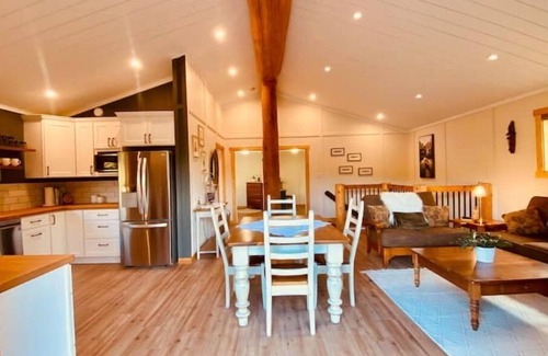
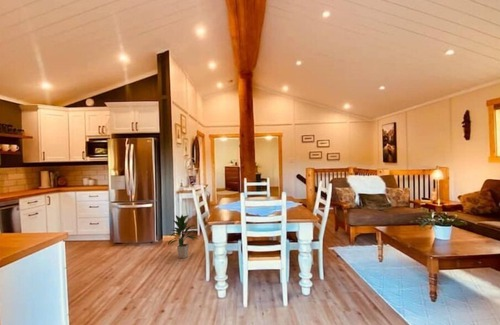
+ indoor plant [167,214,199,259]
